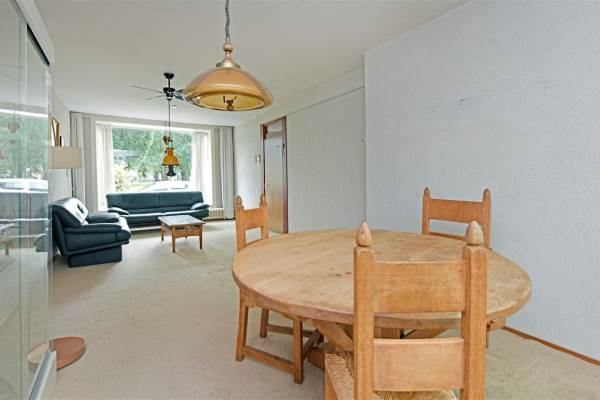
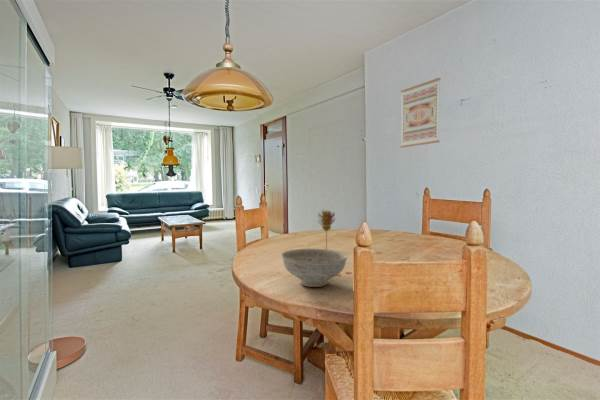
+ wall art [399,77,441,148]
+ decorative bowl [281,248,349,288]
+ plant [316,208,337,250]
